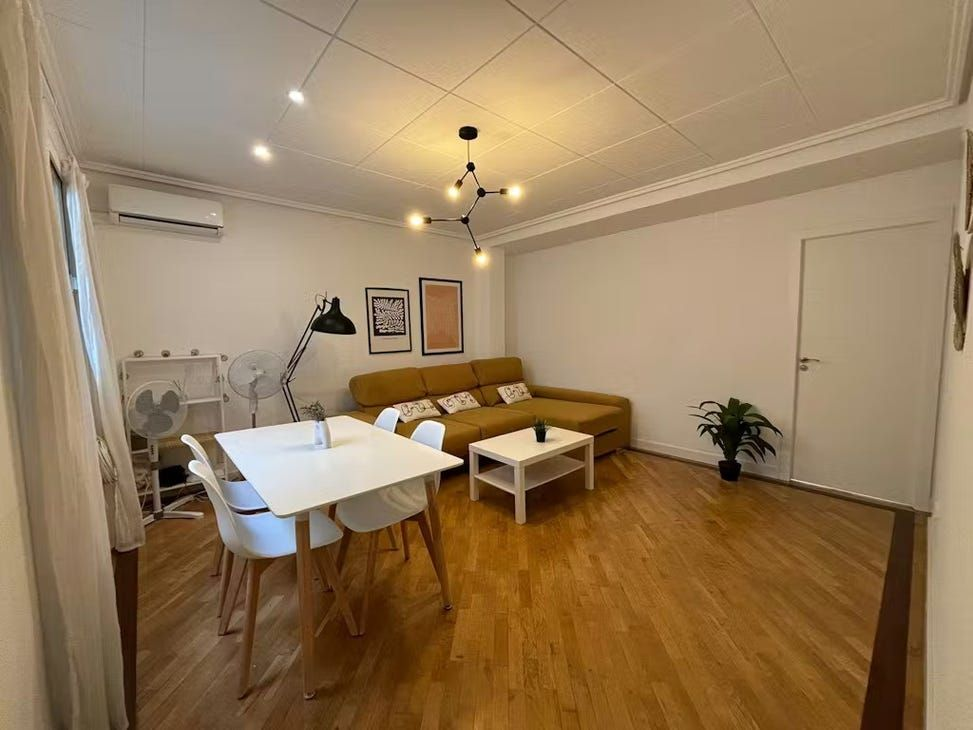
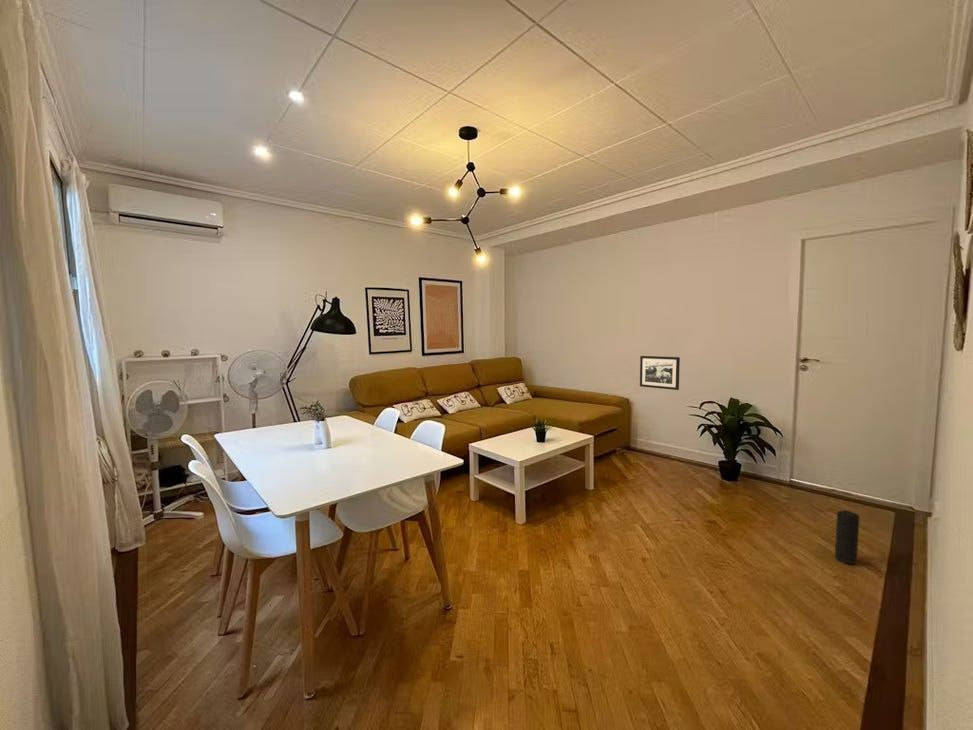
+ speaker [834,509,860,565]
+ picture frame [639,355,681,391]
